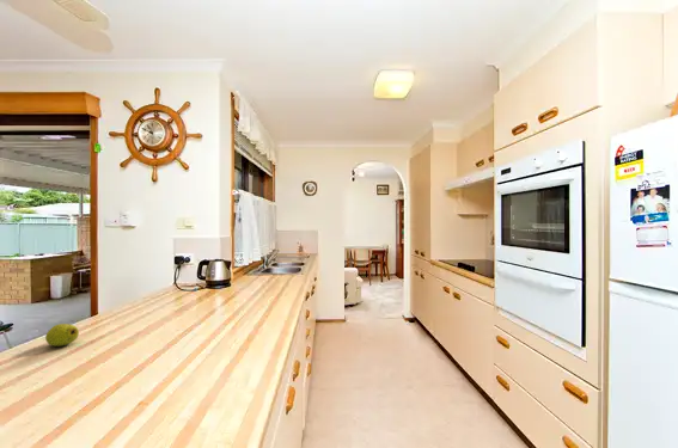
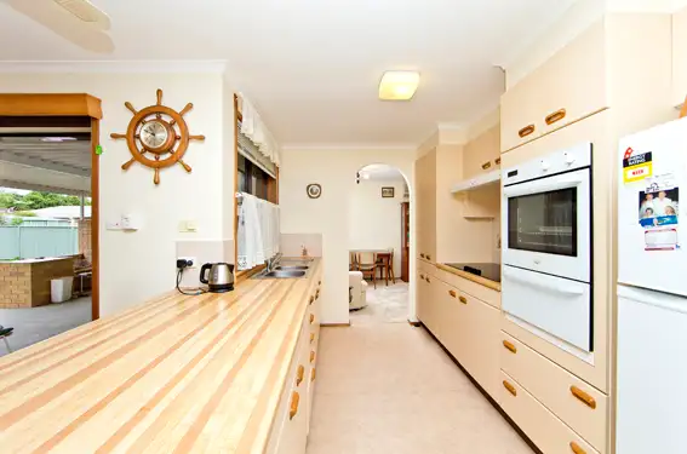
- fruit [44,323,80,348]
